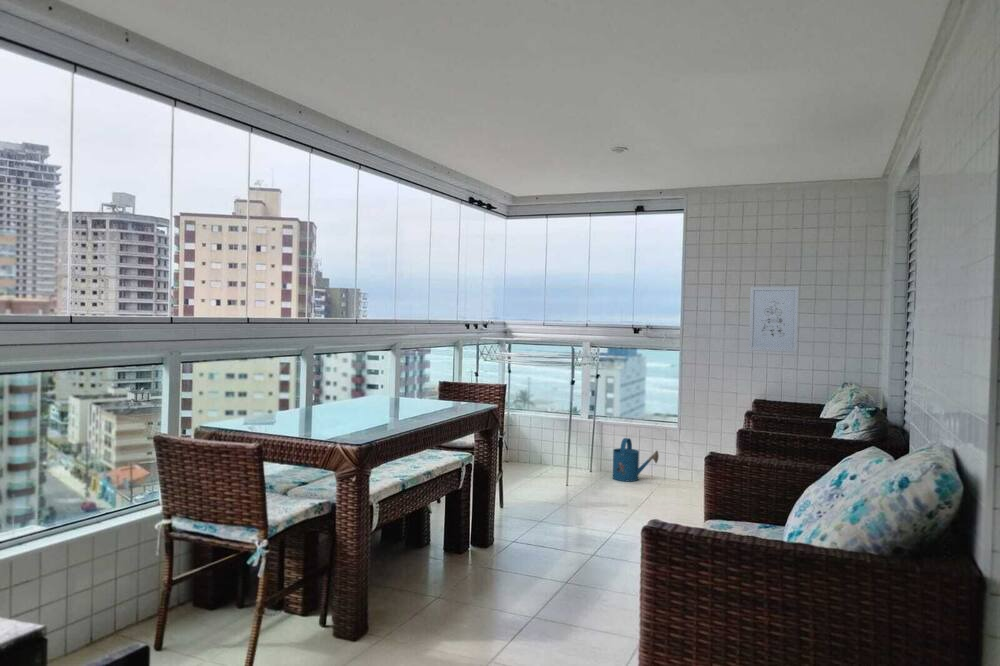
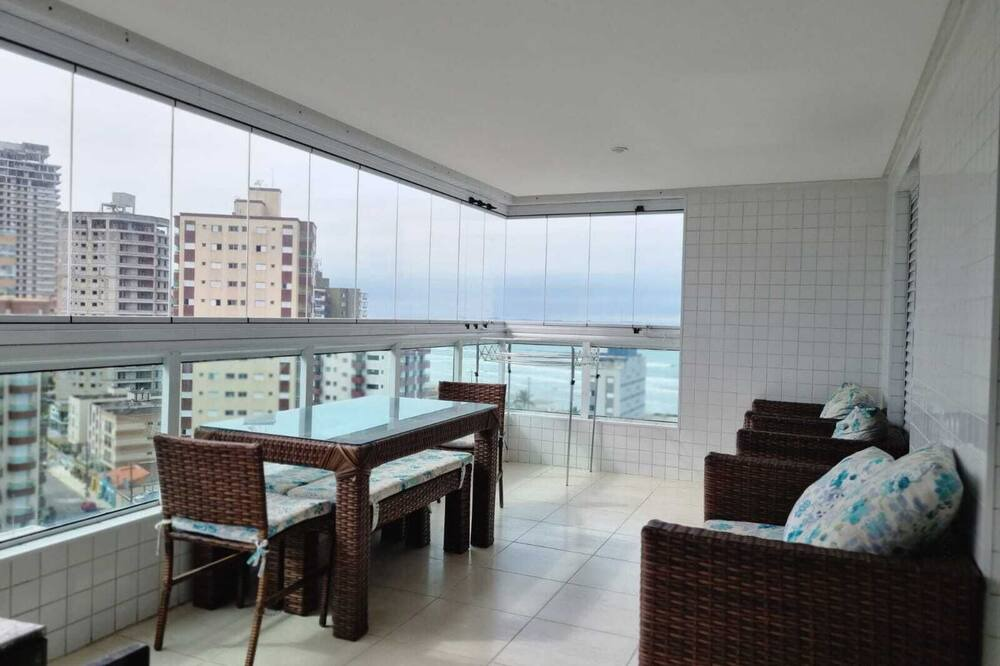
- wall art [748,286,800,353]
- watering can [612,437,660,482]
